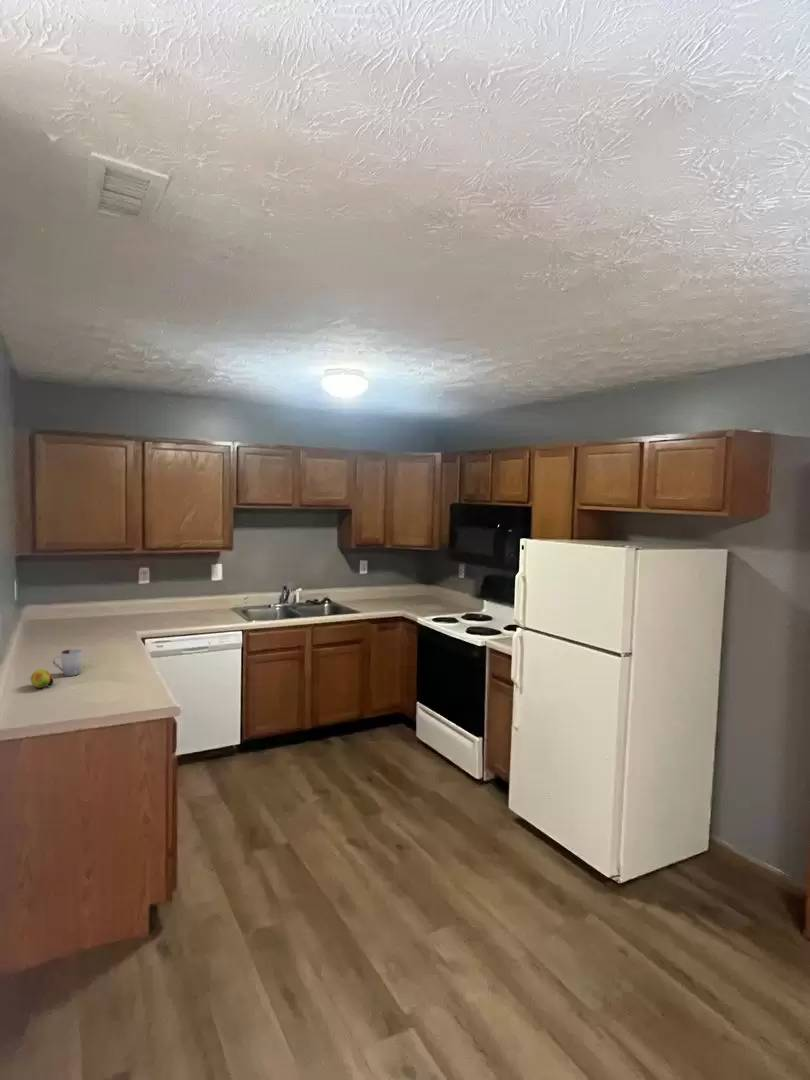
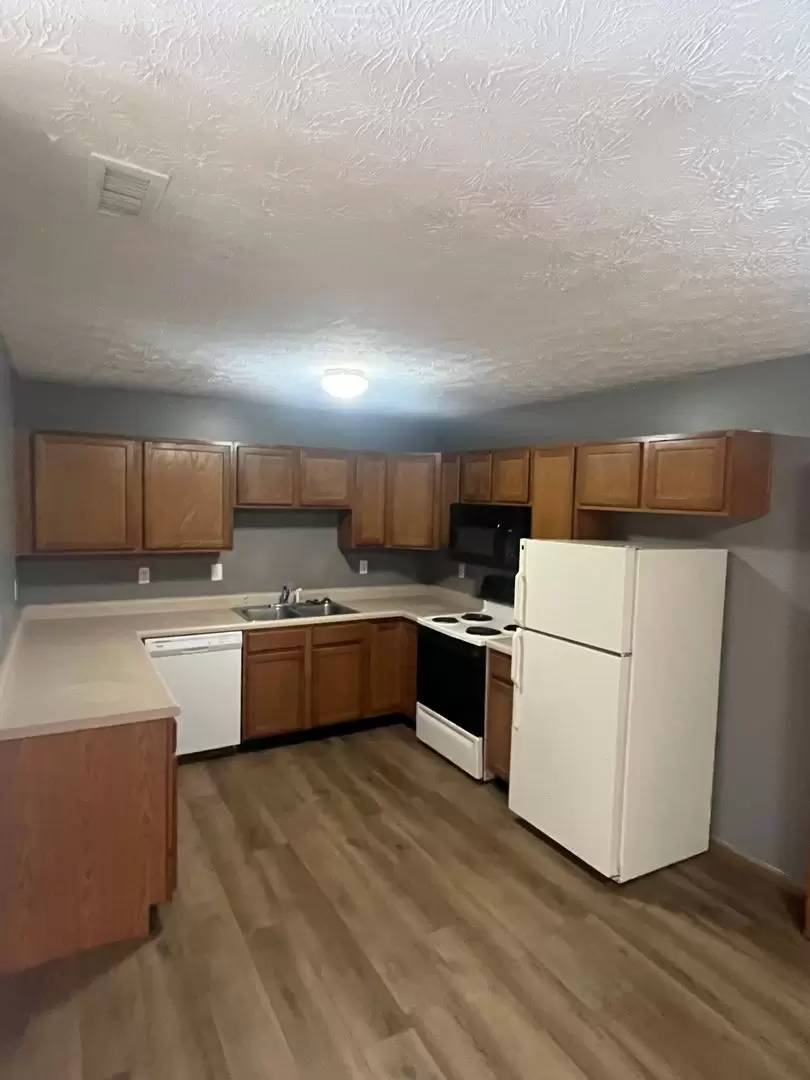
- fruit [30,668,54,689]
- cup [52,648,83,677]
